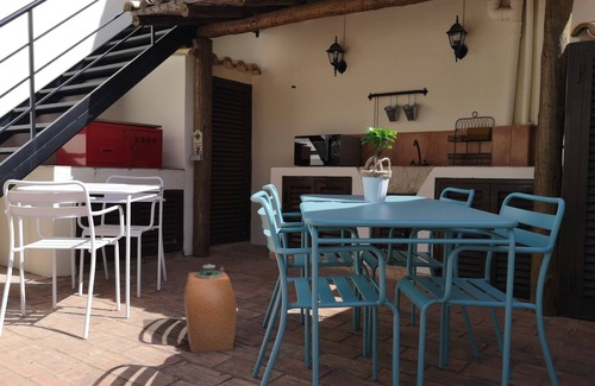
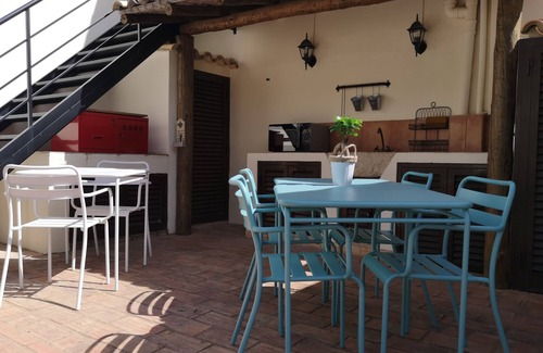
- speaker [182,262,239,354]
